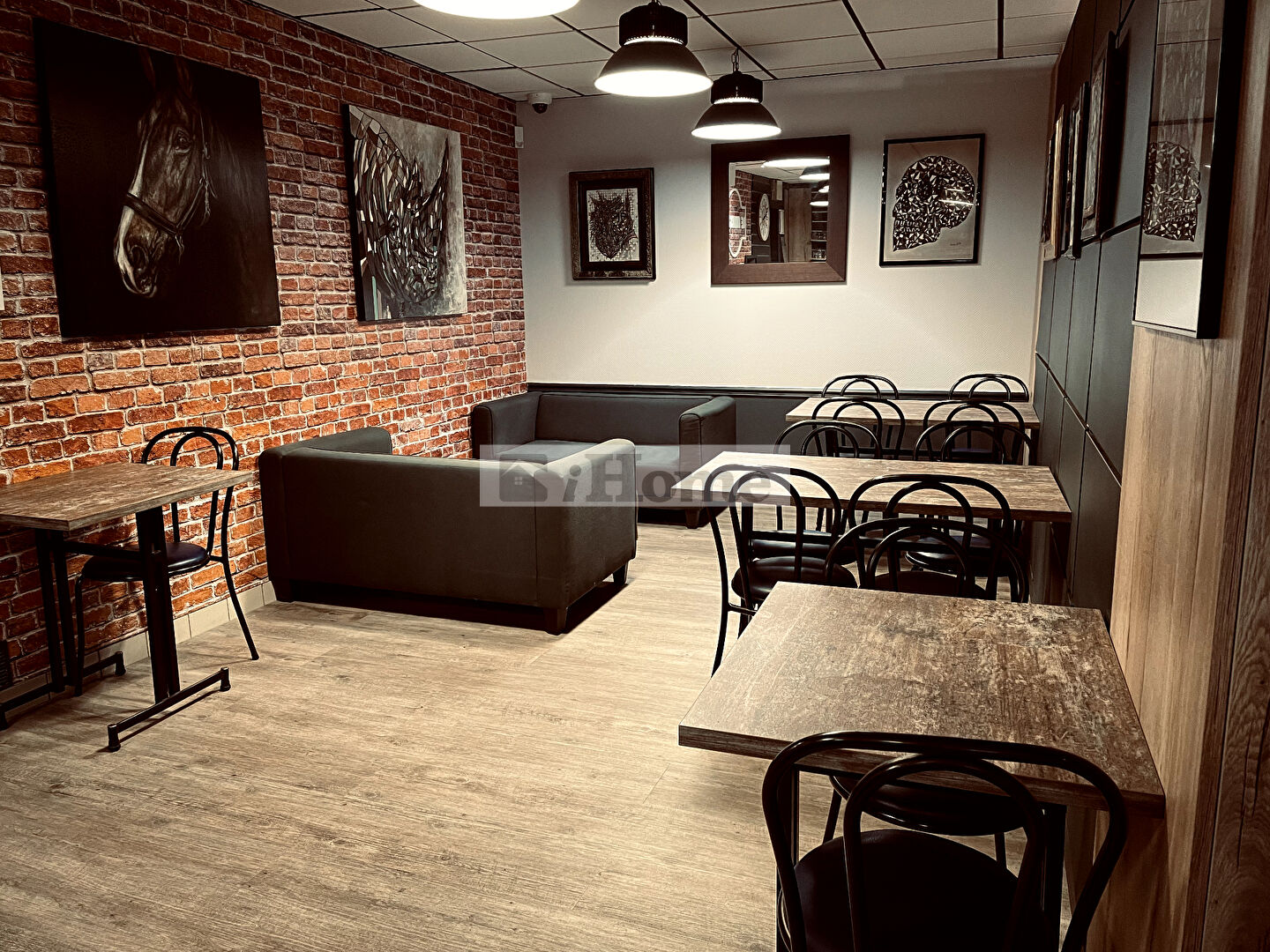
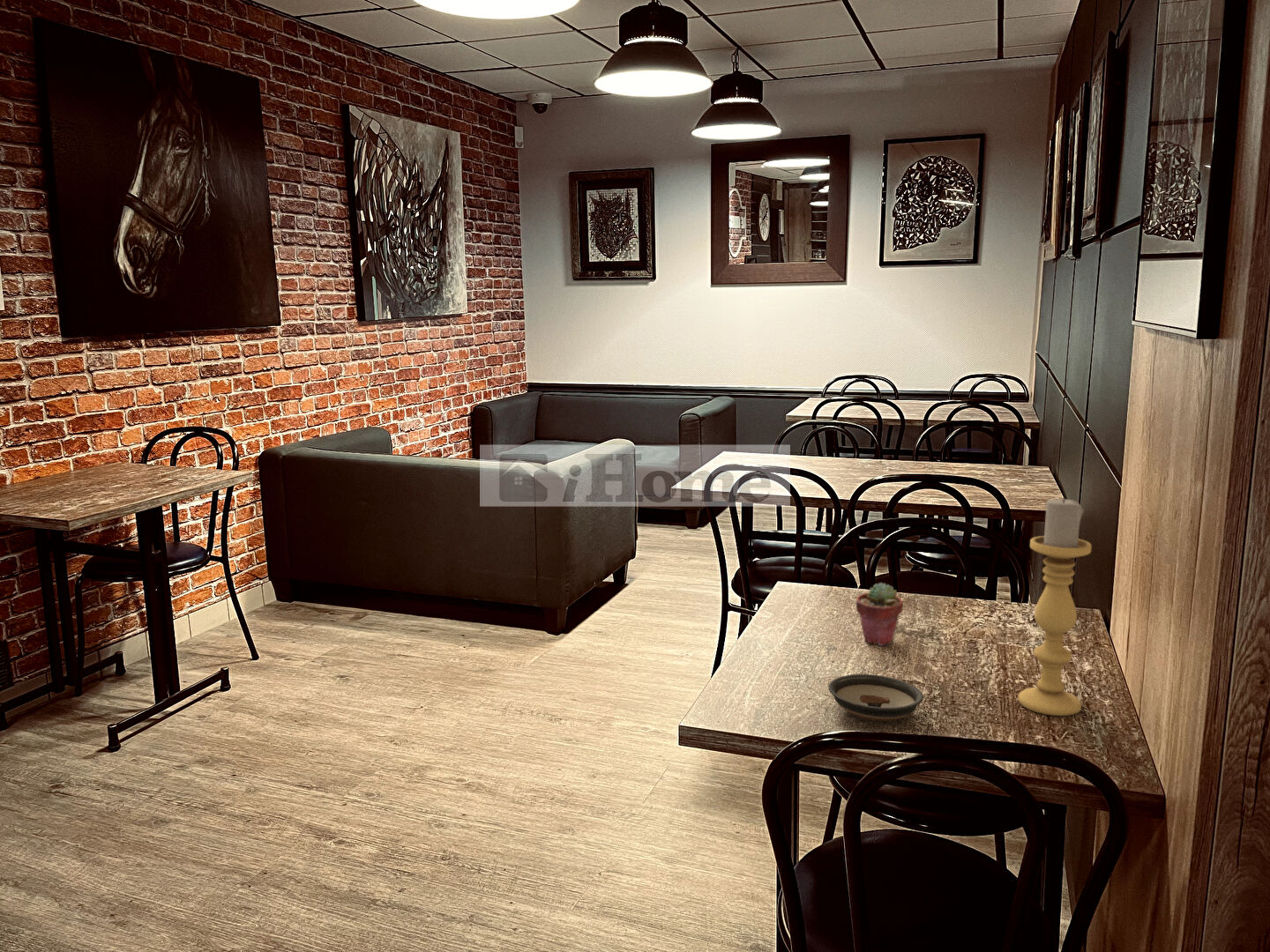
+ saucer [827,673,924,722]
+ potted succulent [855,582,904,646]
+ candle holder [1018,495,1093,717]
